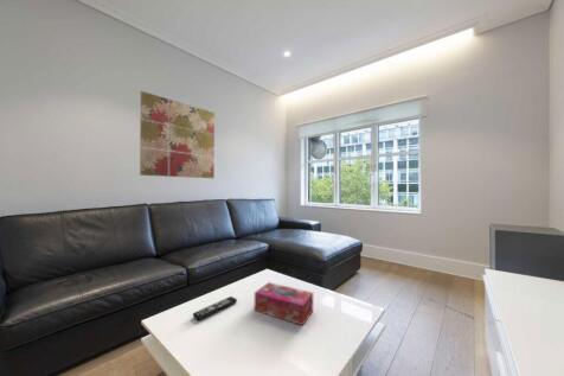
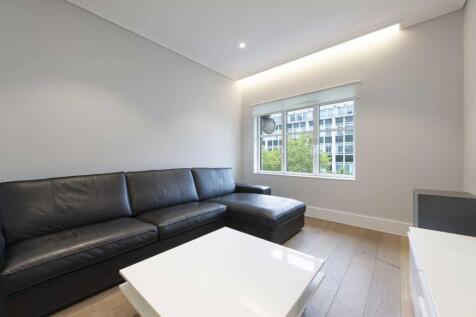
- remote control [192,295,238,321]
- wall art [139,90,216,179]
- tissue box [254,281,314,326]
